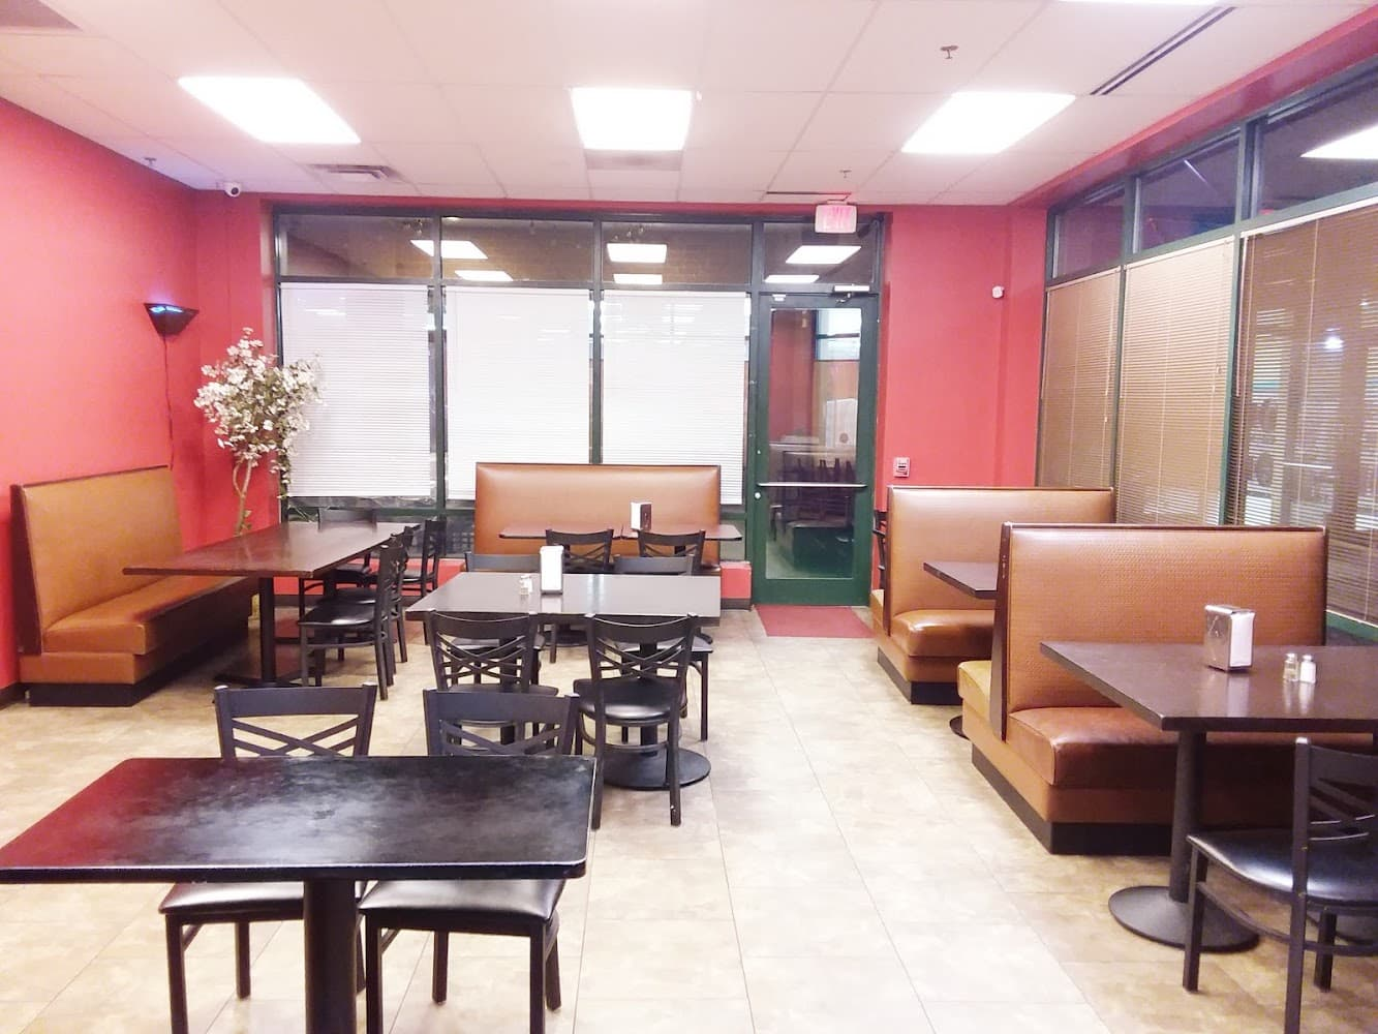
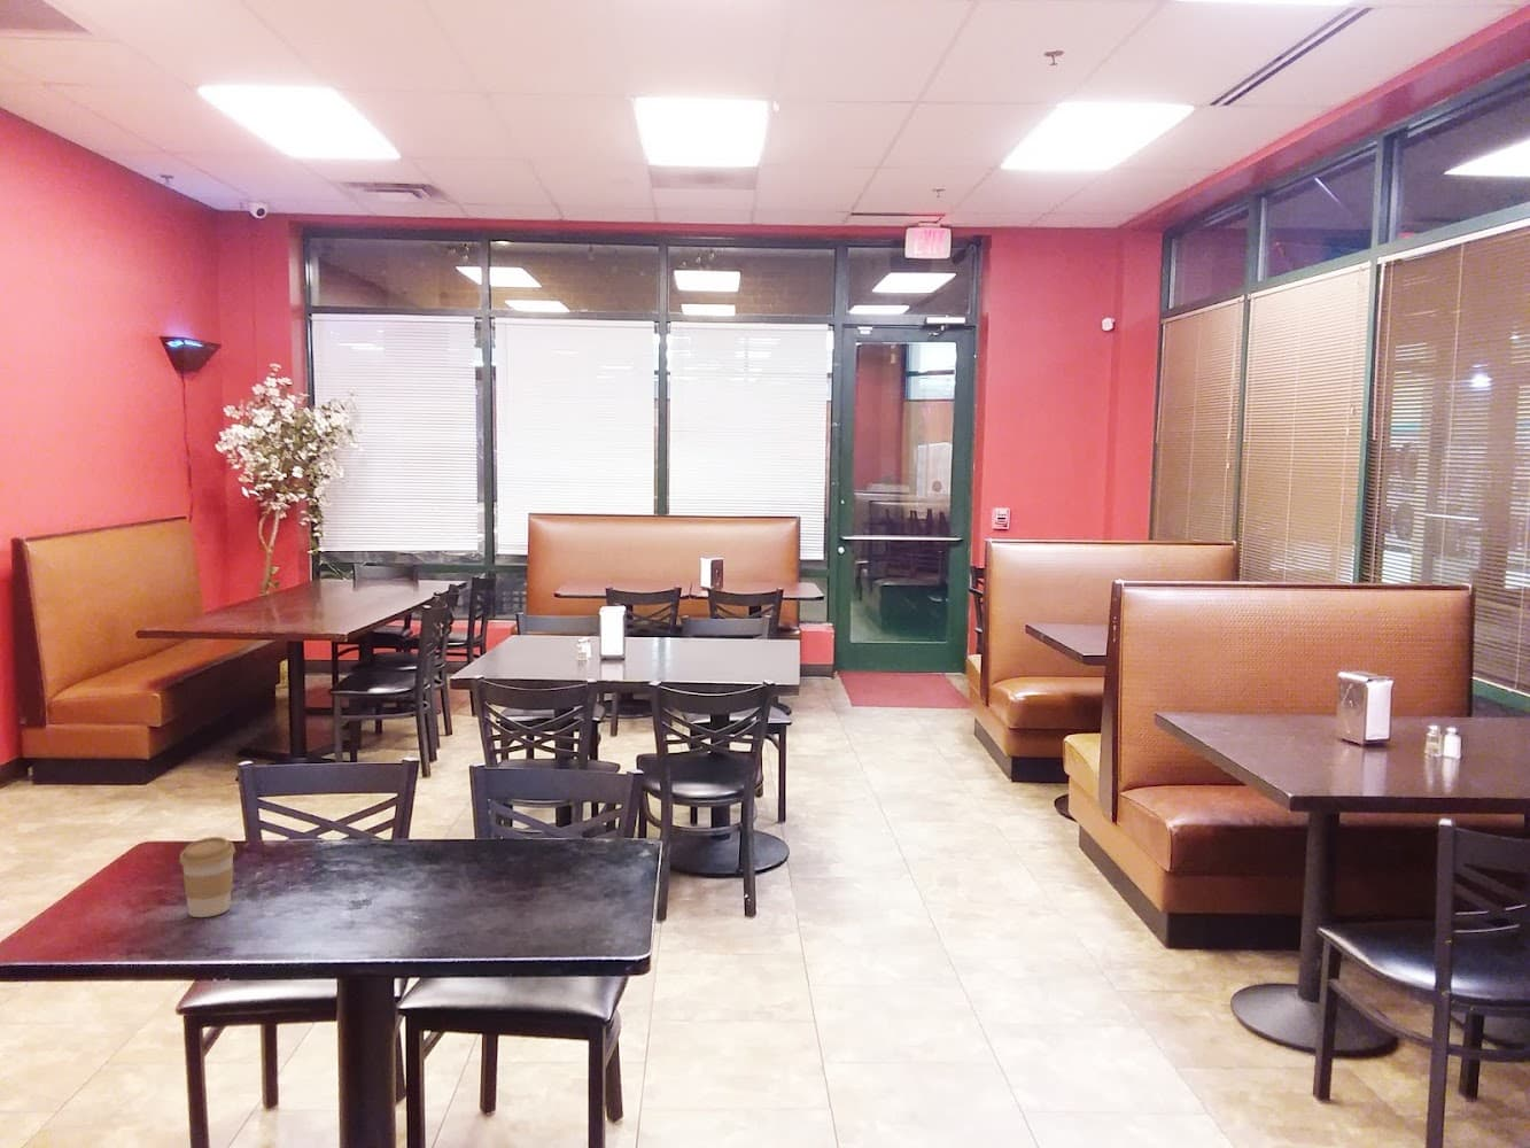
+ coffee cup [178,836,236,919]
